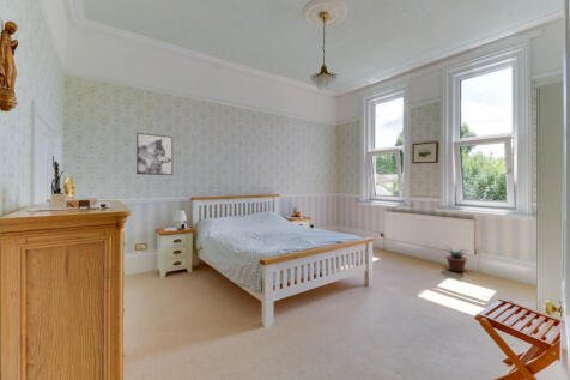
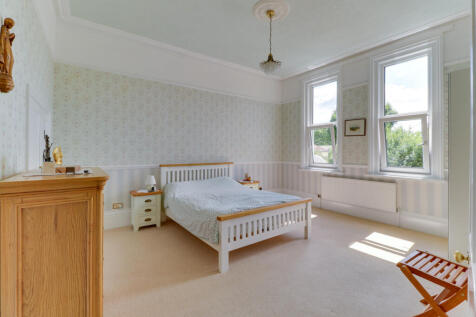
- wall art [135,132,174,176]
- potted plant [444,245,471,272]
